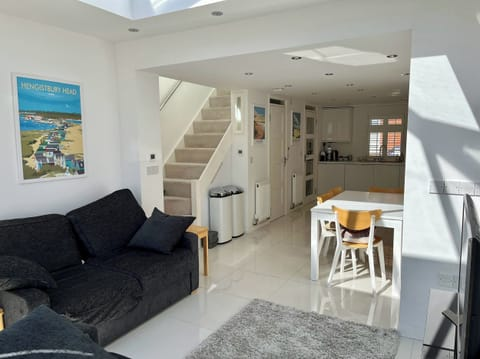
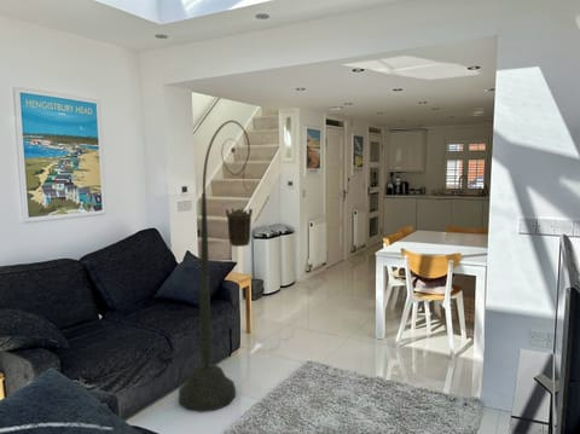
+ floor lamp [178,118,255,412]
